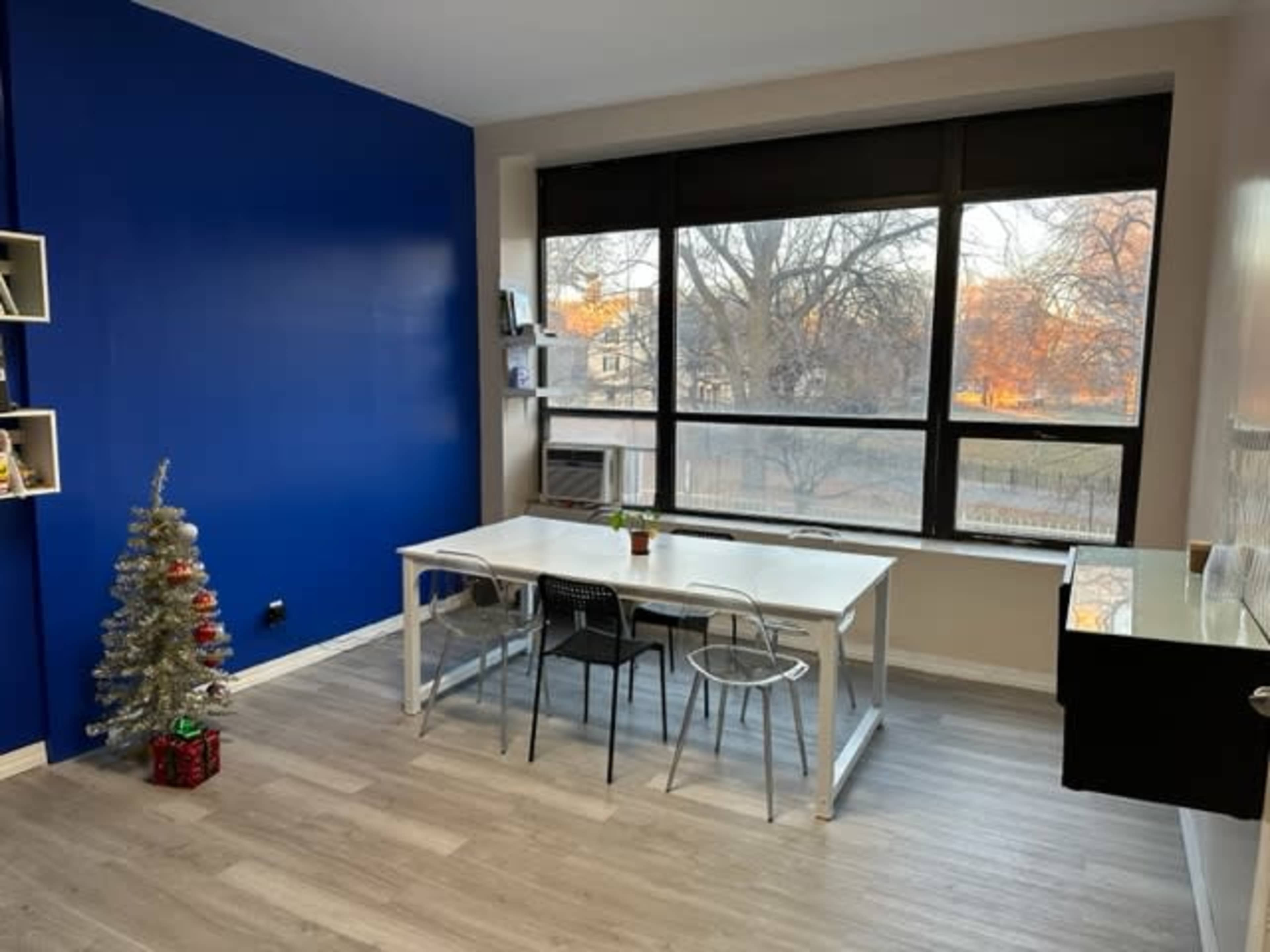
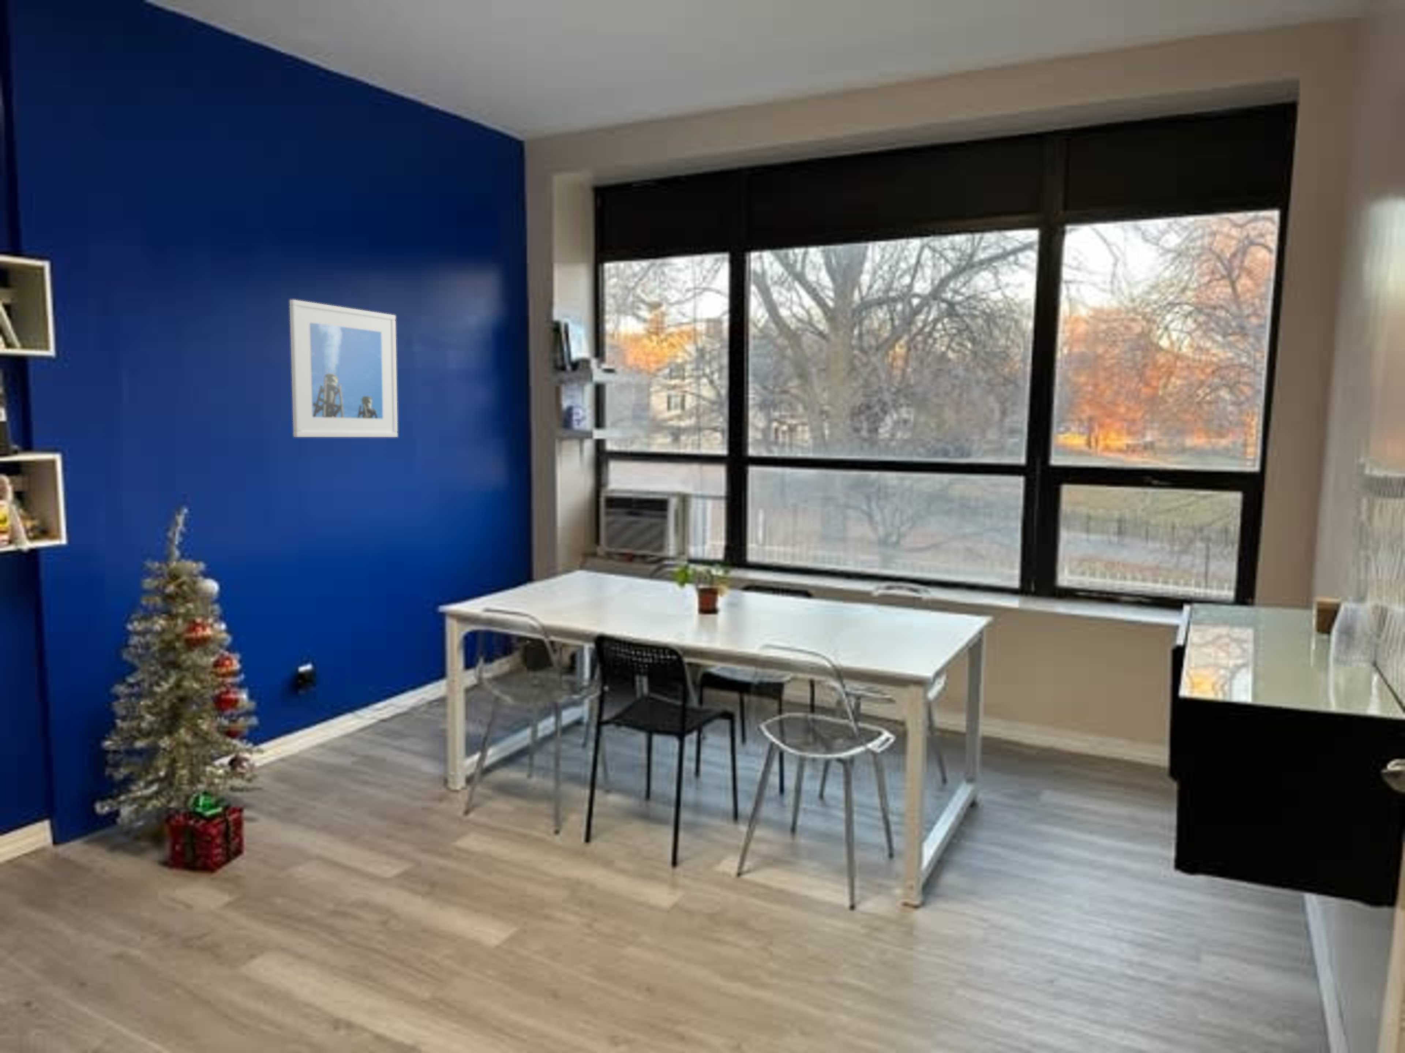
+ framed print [289,299,398,438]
